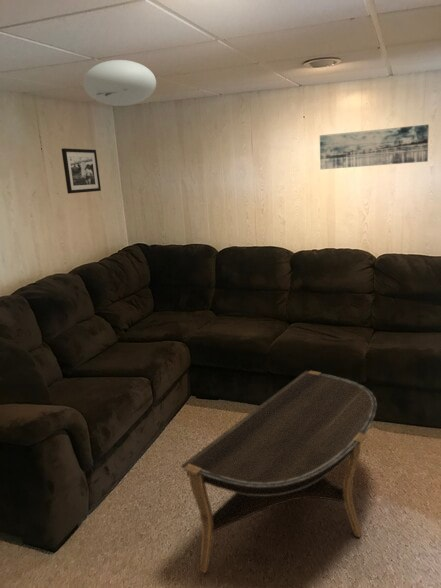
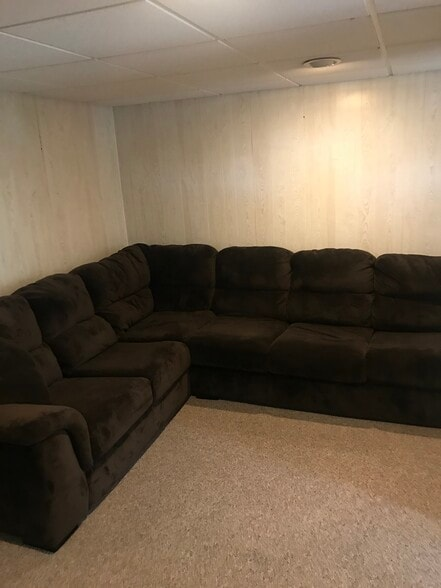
- picture frame [61,147,102,195]
- coffee table [180,370,378,574]
- ceiling light [82,59,157,107]
- wall art [319,124,430,170]
